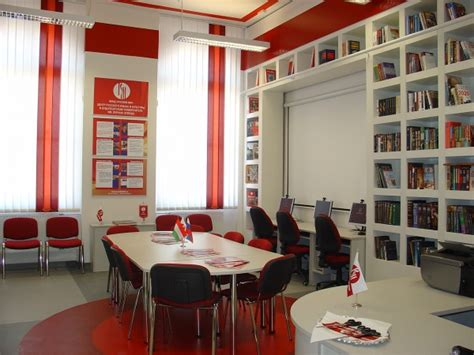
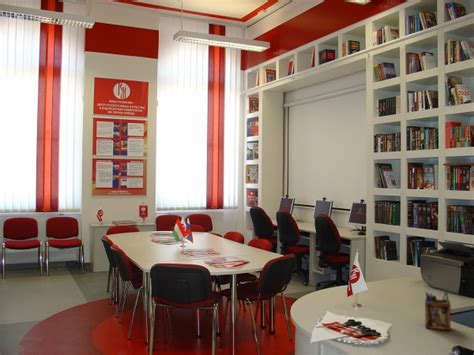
+ desk organizer [424,290,452,332]
